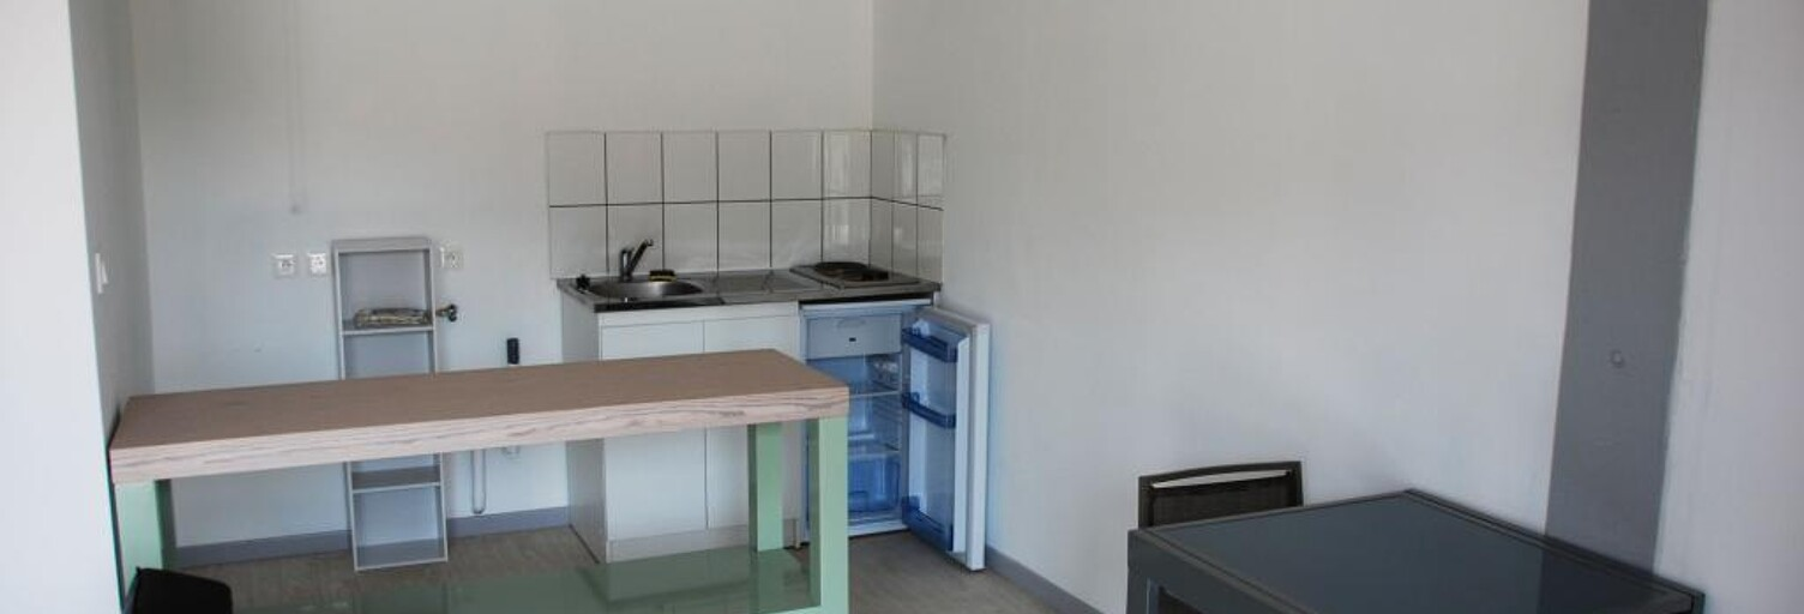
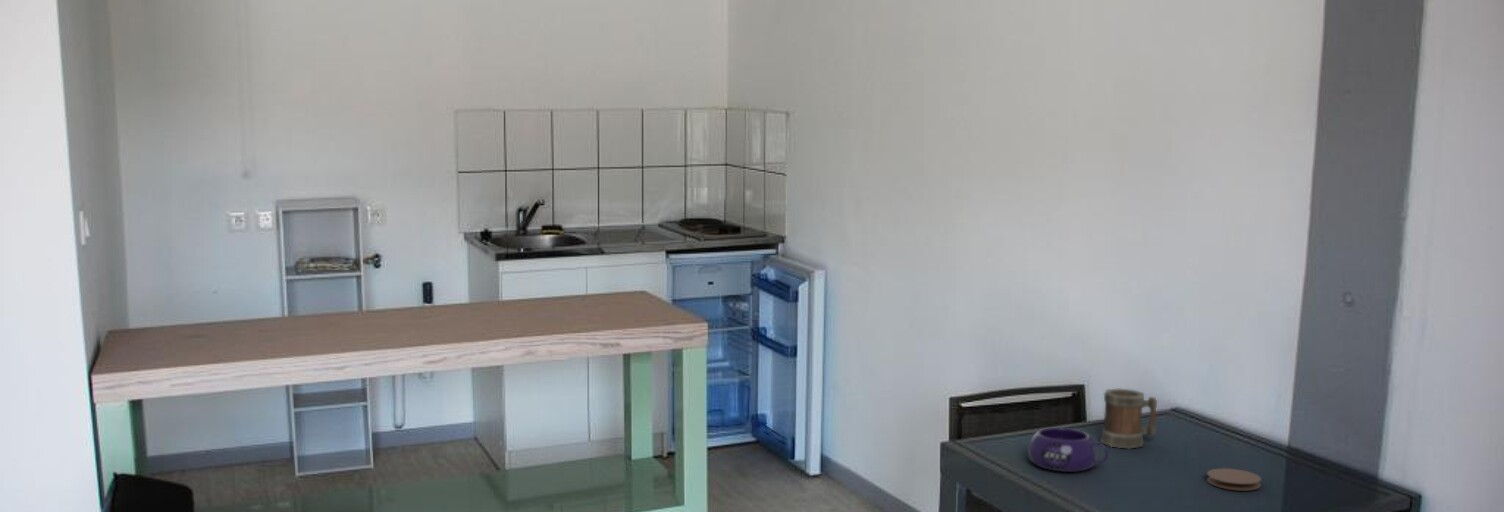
+ coaster [1206,467,1262,492]
+ mug [1099,388,1158,449]
+ bowl [1027,427,1109,473]
